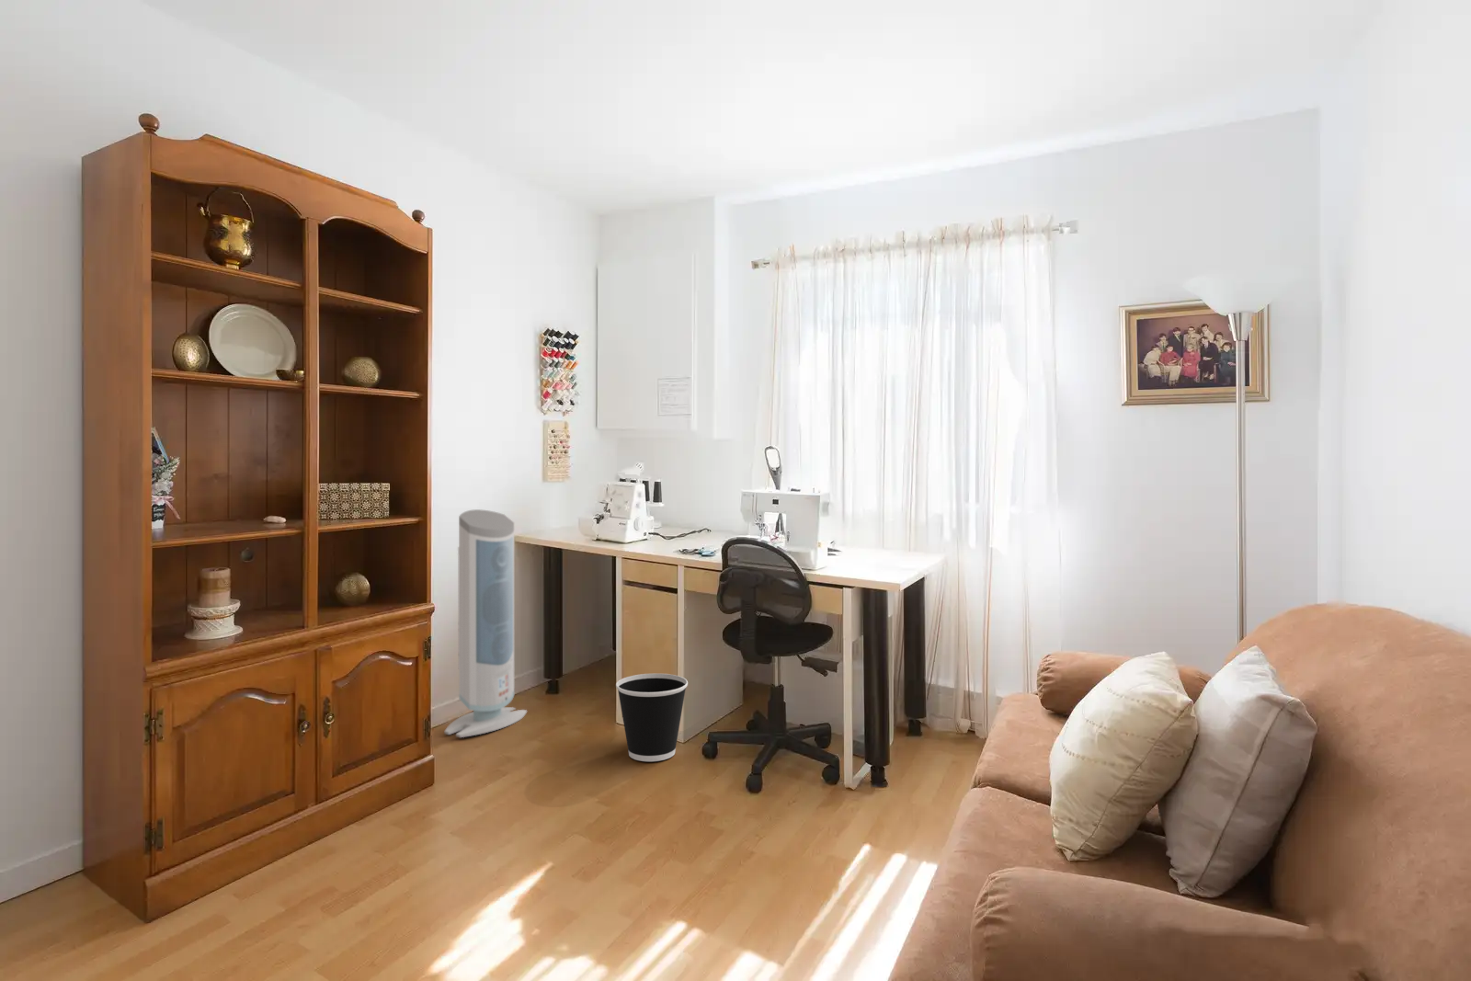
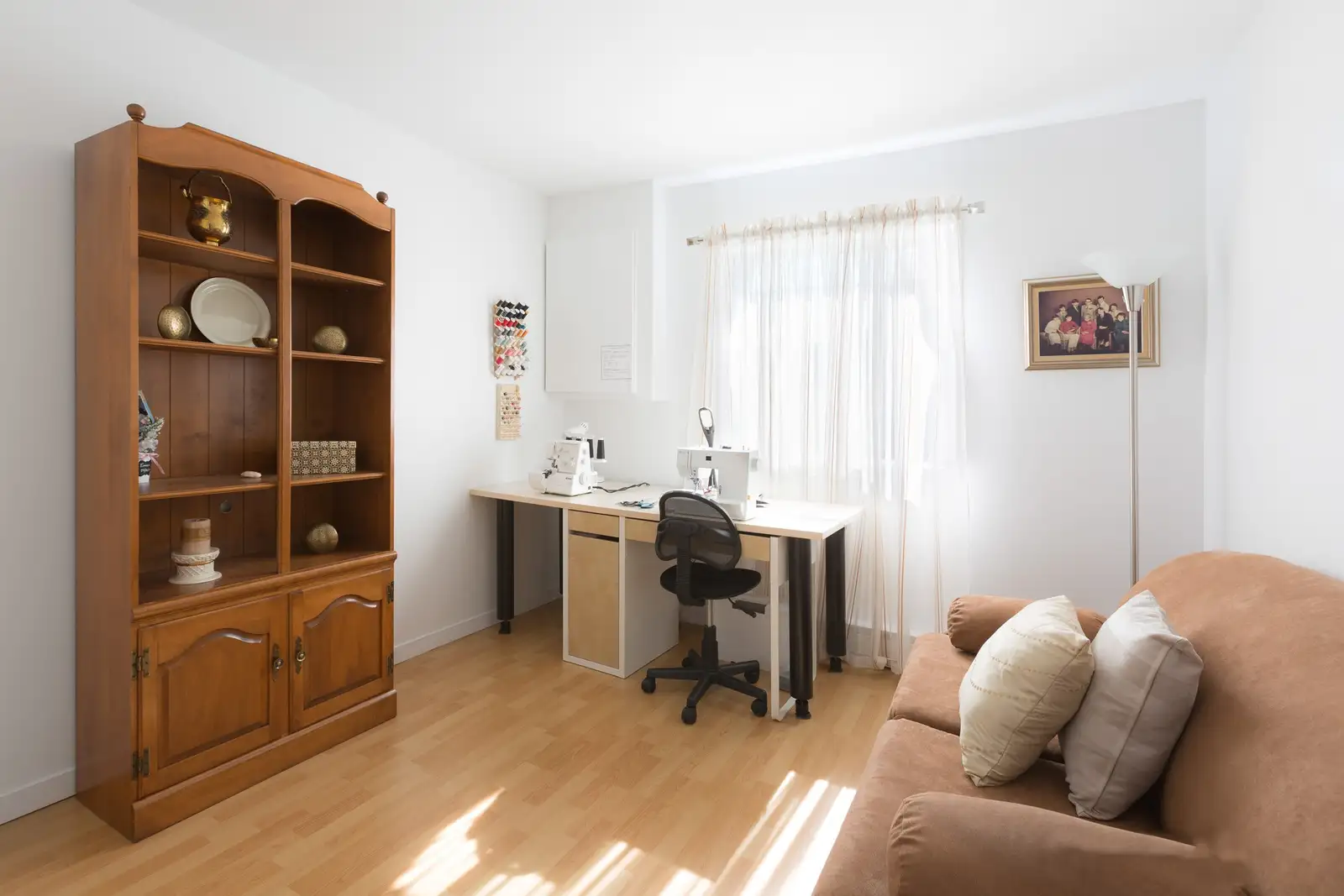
- wastebasket [615,673,688,762]
- air purifier [444,508,528,738]
